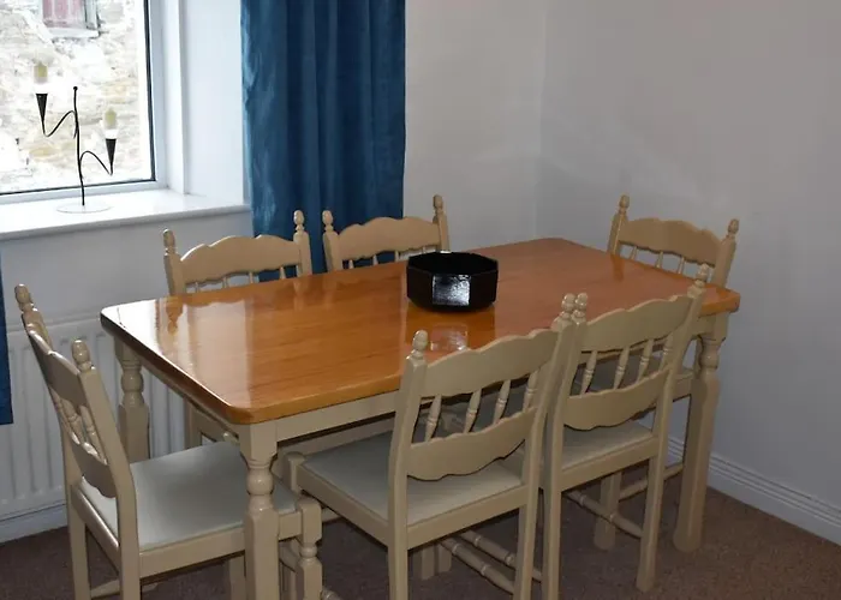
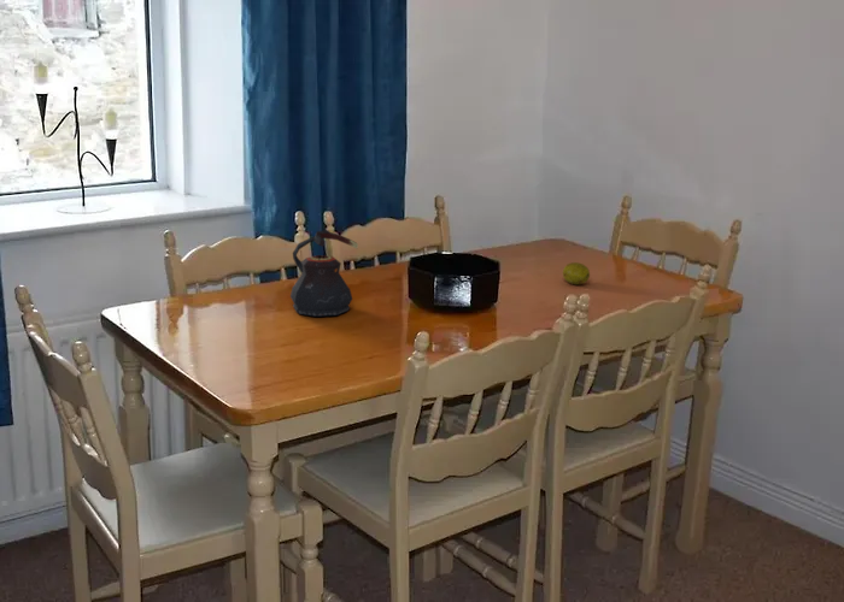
+ teapot [289,229,359,318]
+ fruit [562,261,591,285]
